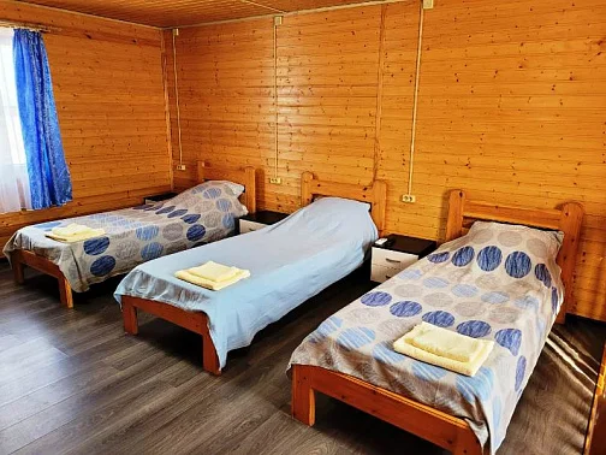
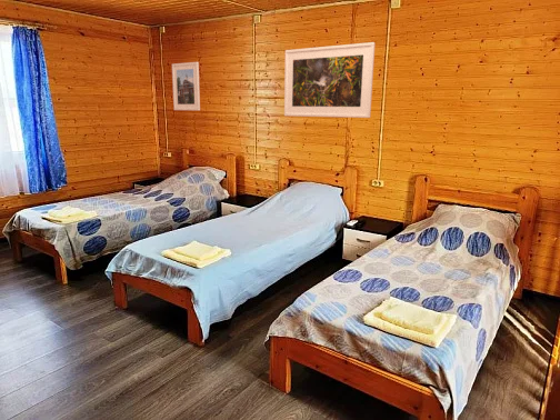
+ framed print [171,61,201,111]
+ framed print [283,41,376,119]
